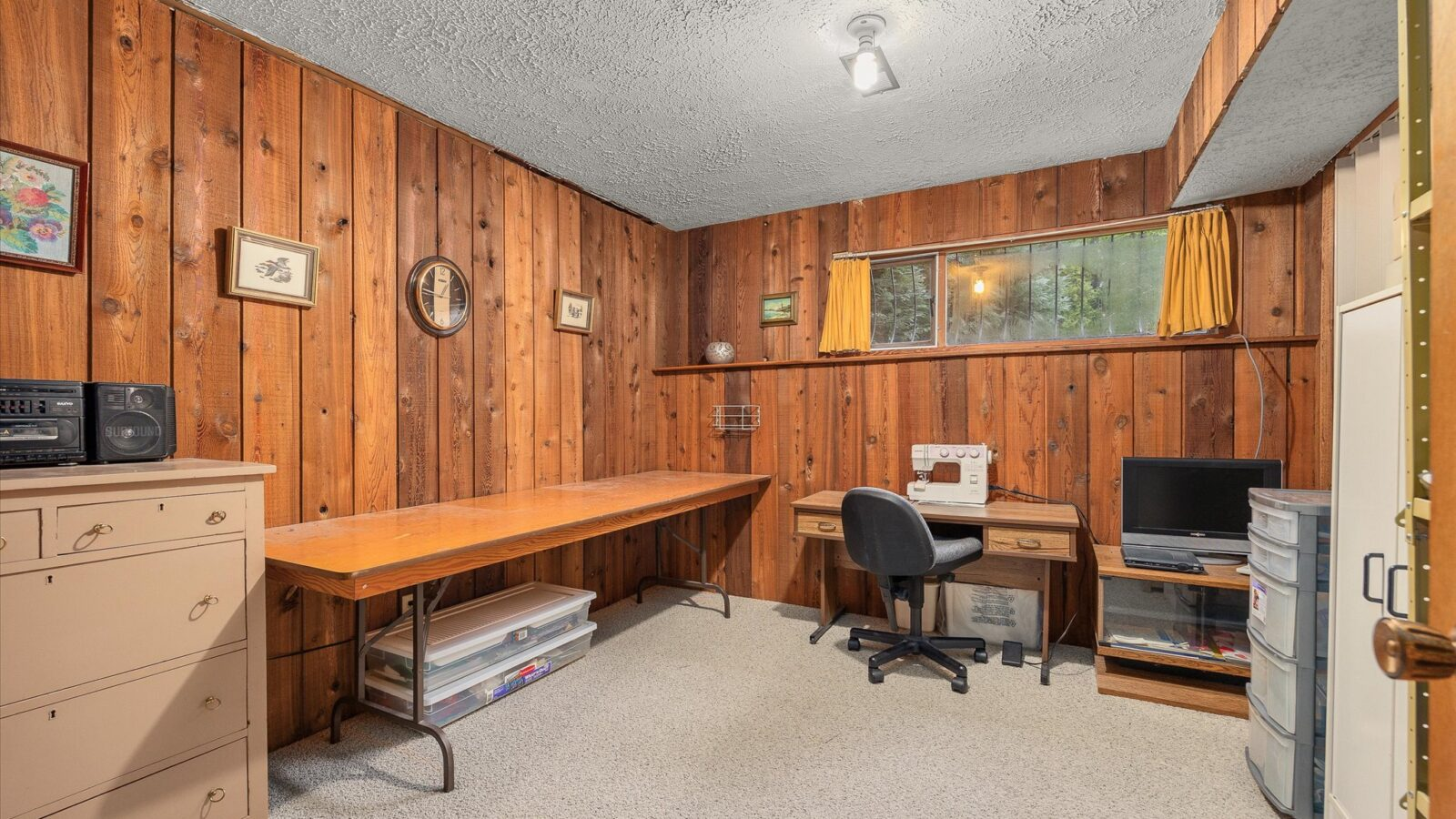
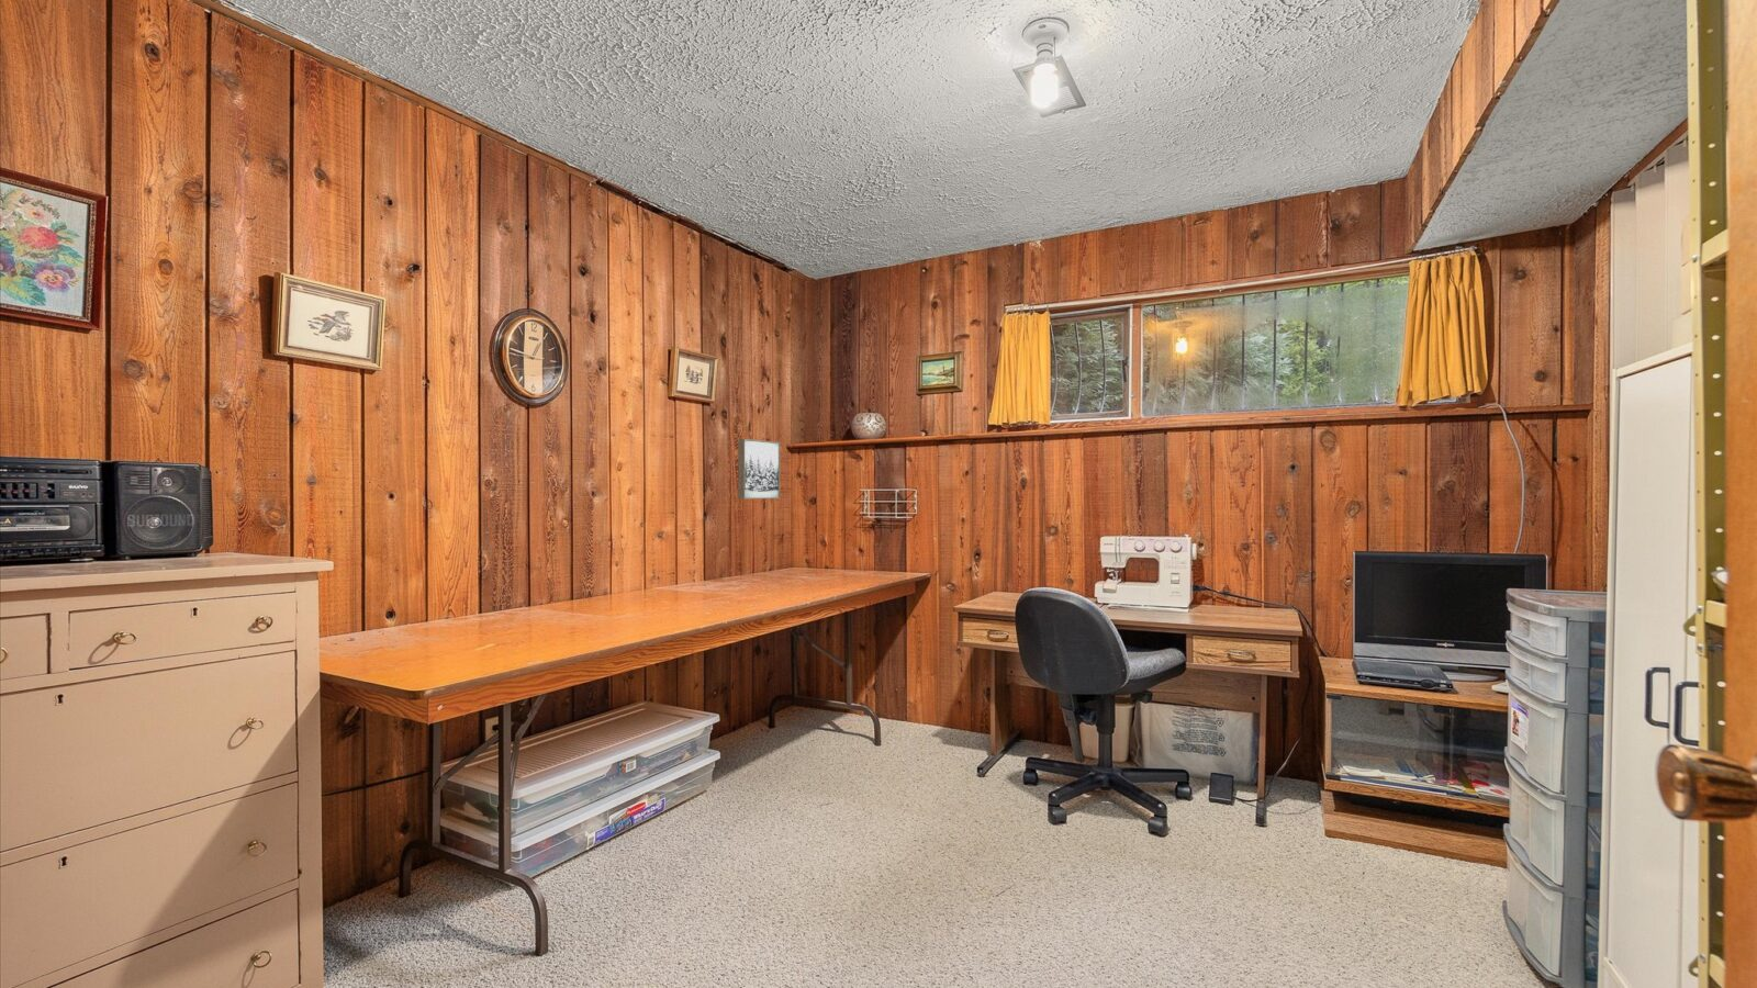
+ wall art [737,438,781,499]
